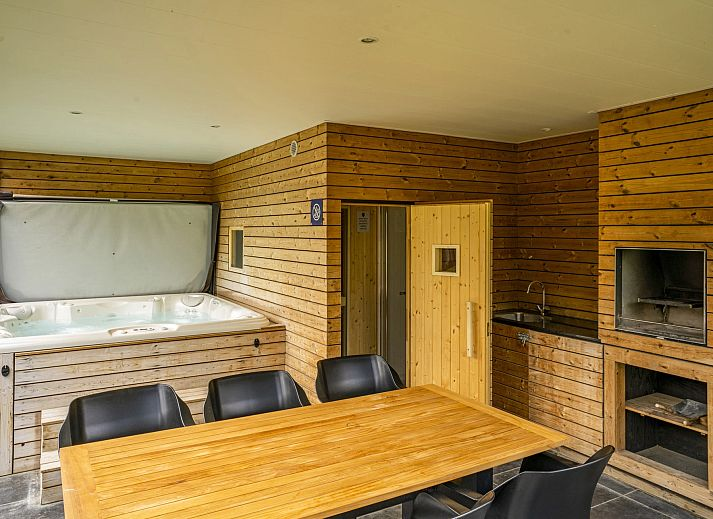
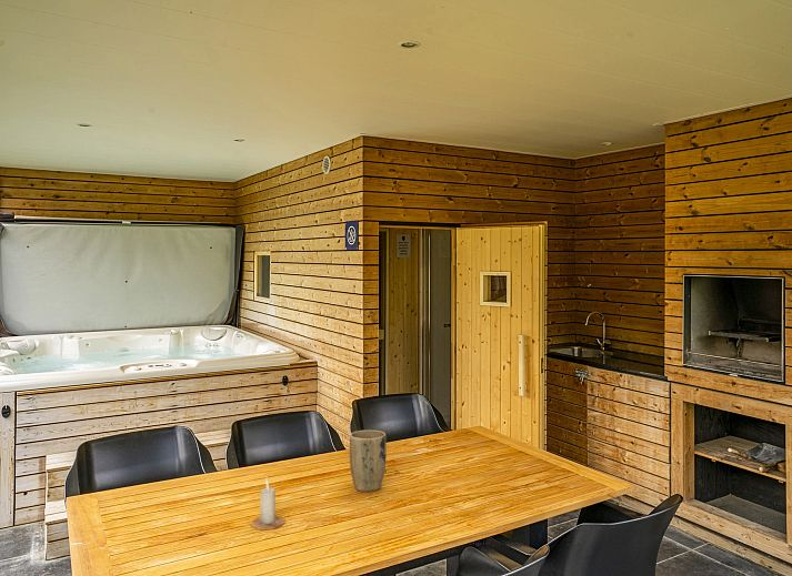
+ candle [250,477,285,530]
+ plant pot [349,428,388,493]
